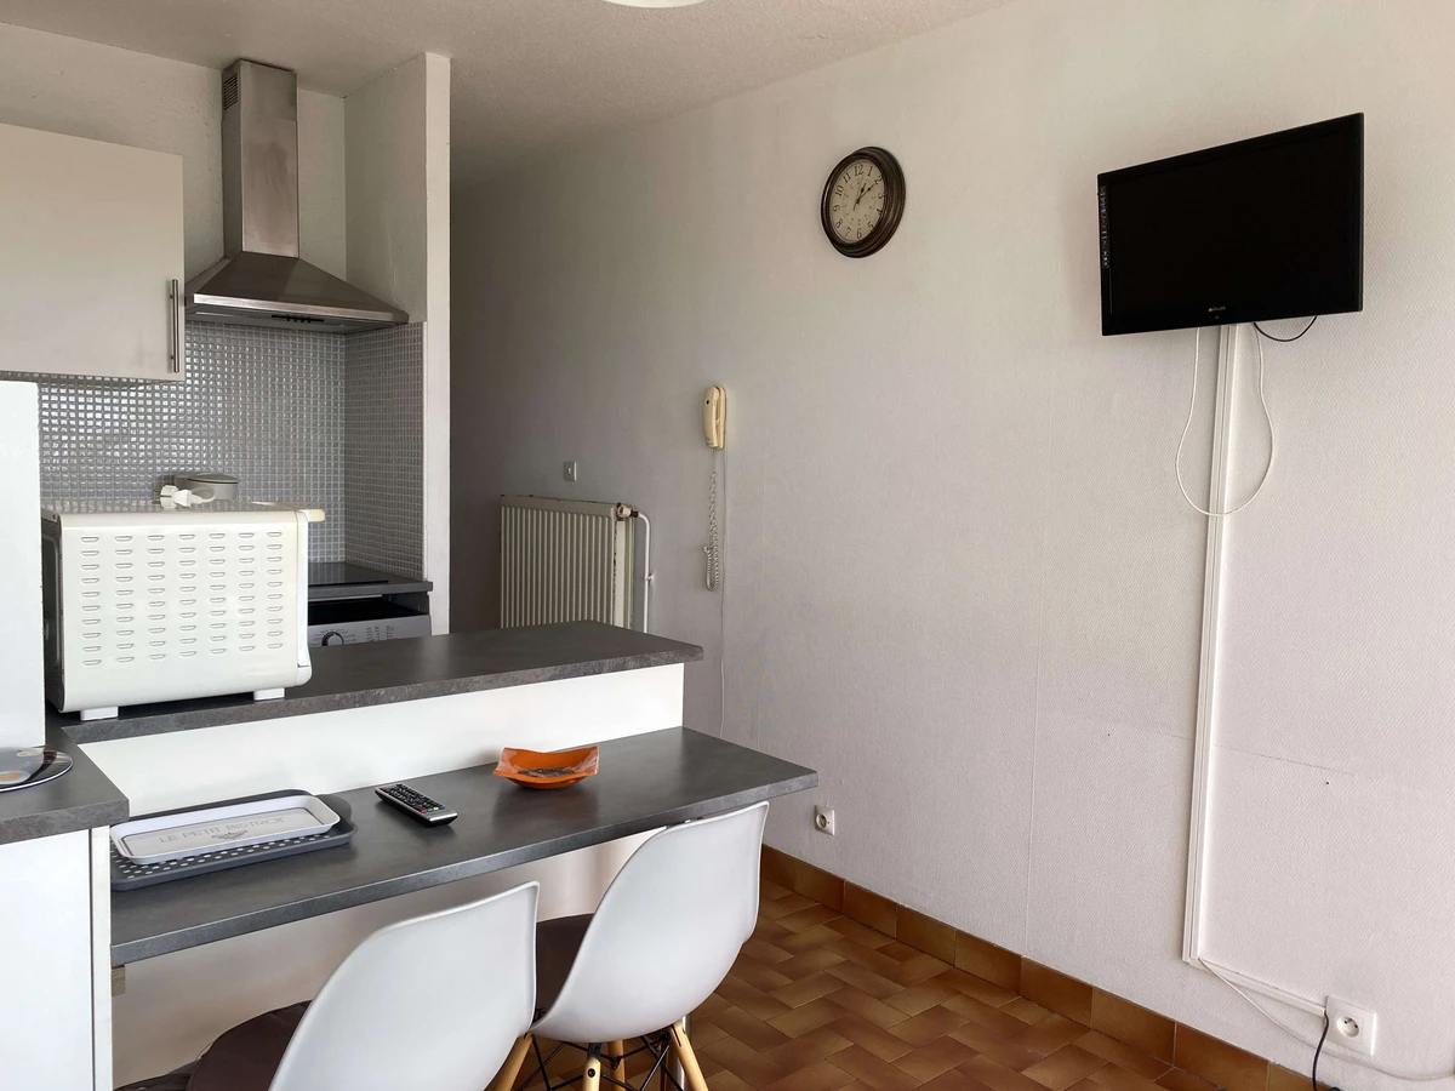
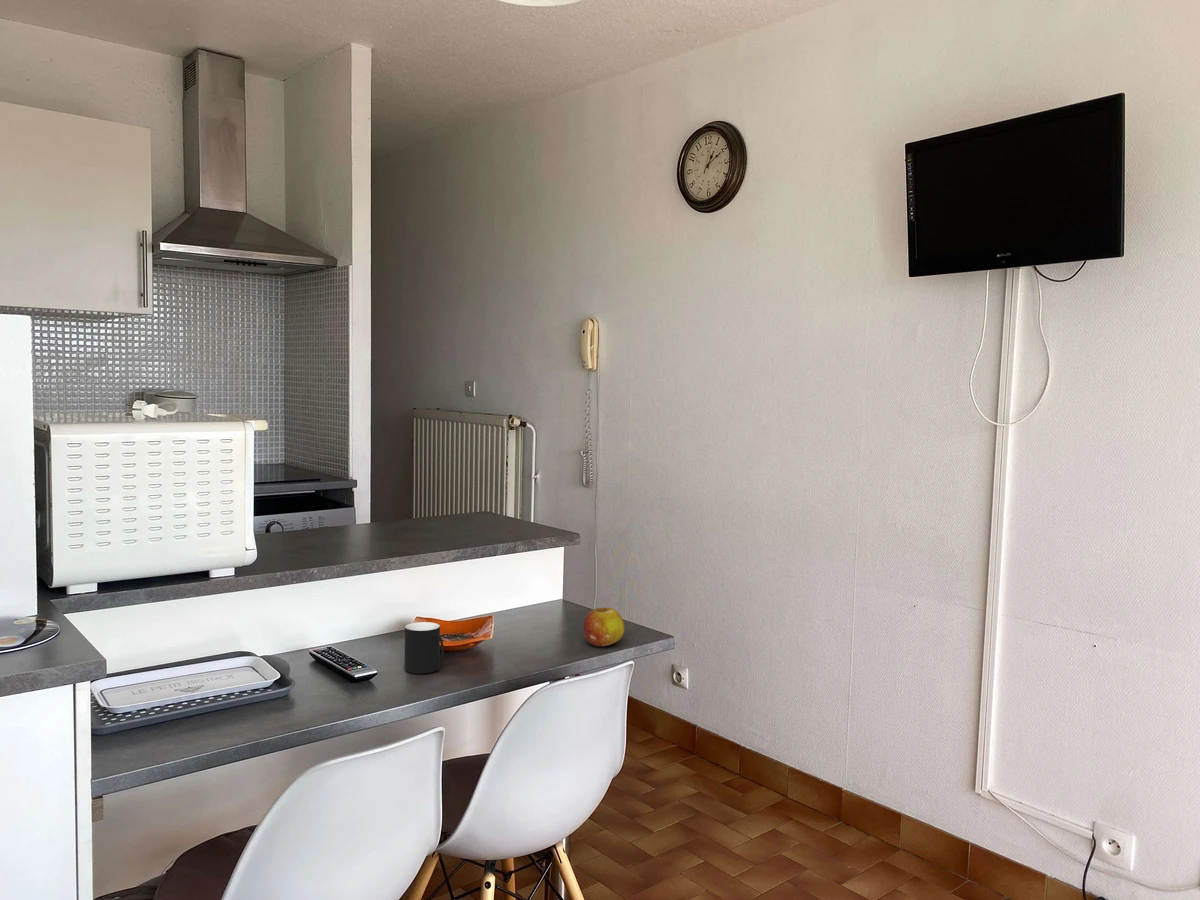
+ cup [404,621,445,675]
+ fruit [583,607,625,647]
